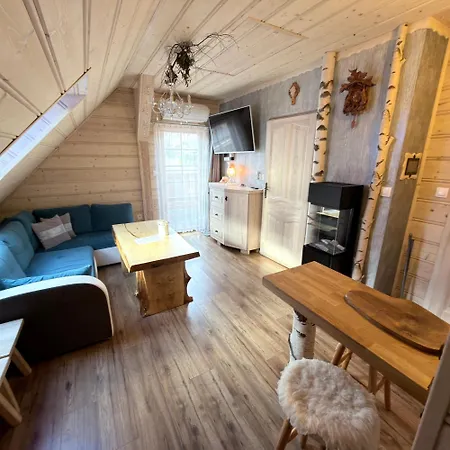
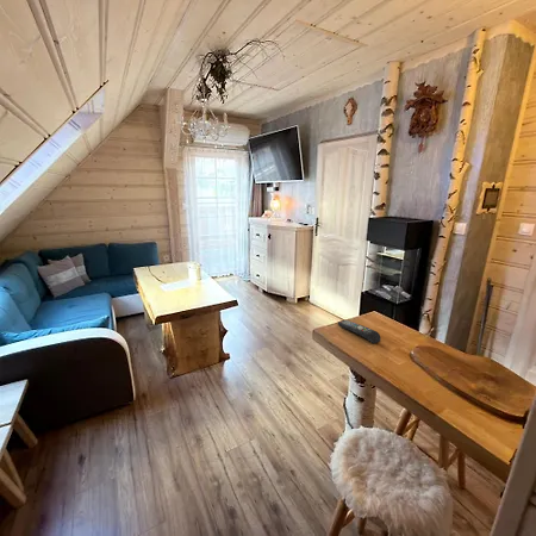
+ remote control [337,319,381,344]
